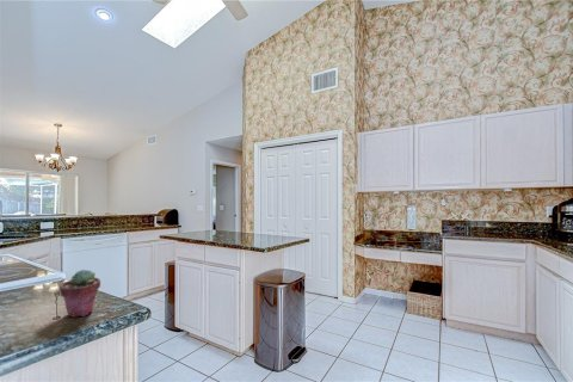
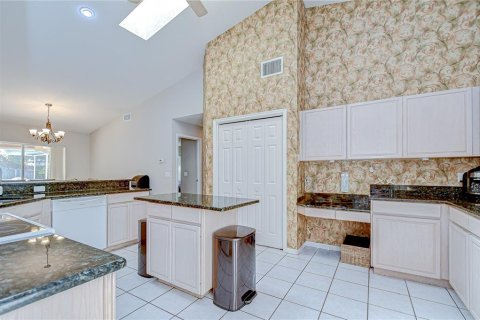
- potted succulent [58,269,101,319]
